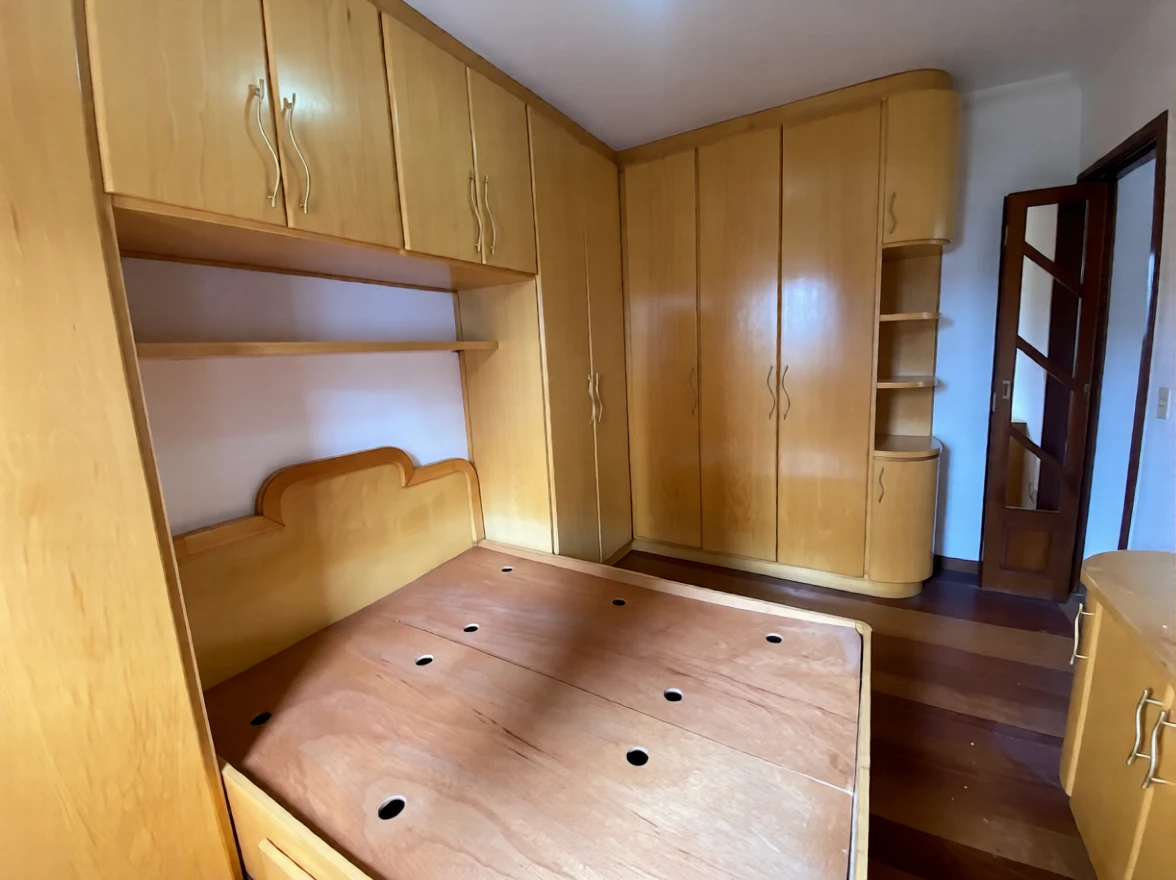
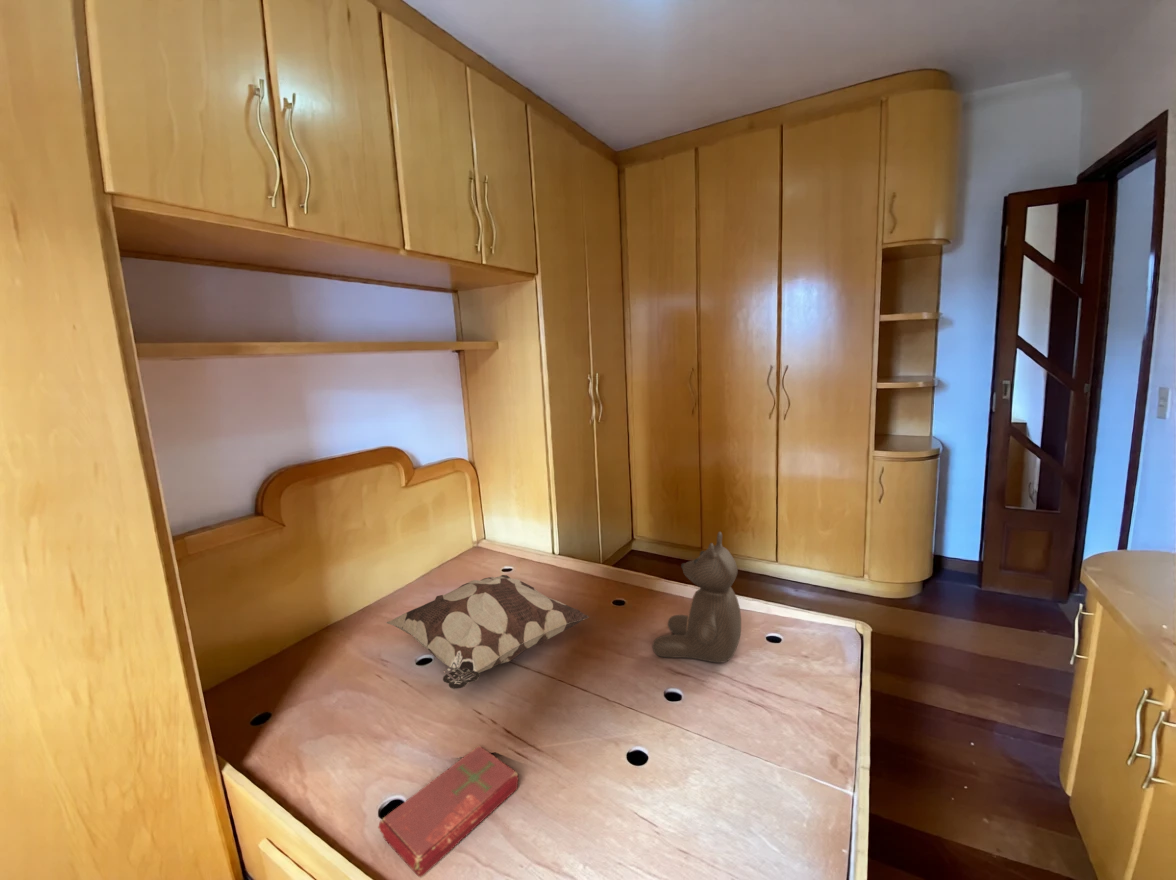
+ book [377,745,519,878]
+ decorative pillow [385,574,590,690]
+ teddy bear [651,531,742,664]
